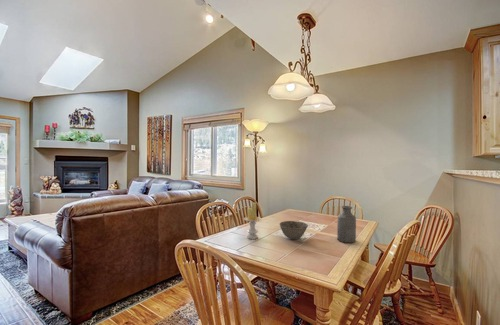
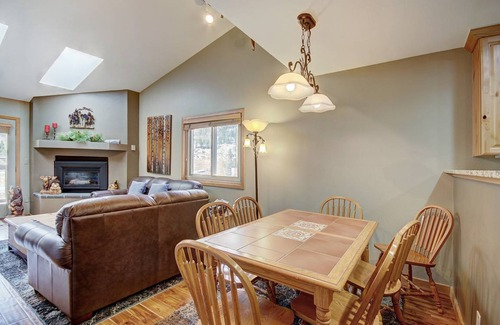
- bottle [336,205,357,244]
- candle [243,201,262,240]
- bowl [279,220,309,240]
